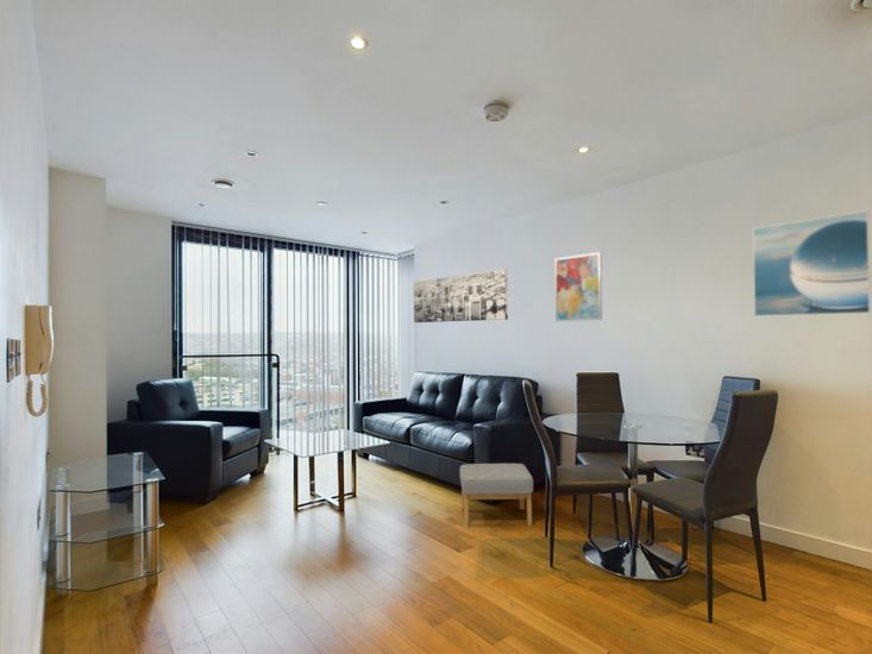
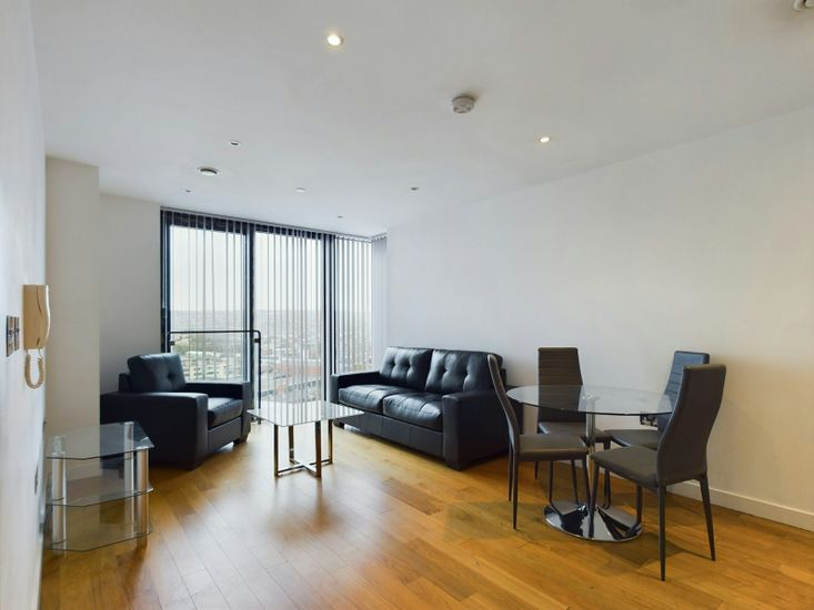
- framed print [752,209,872,317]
- footstool [458,463,534,528]
- wall art [554,251,603,322]
- wall art [413,268,509,323]
